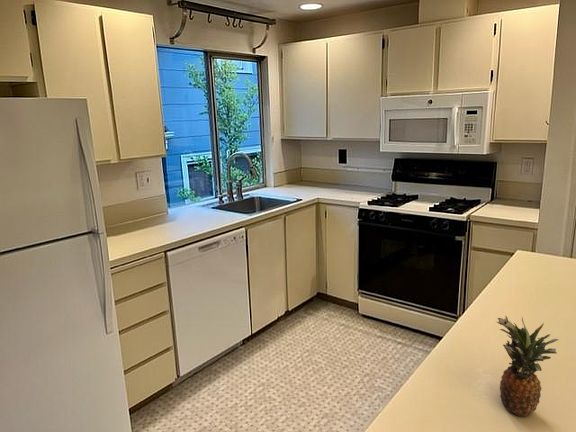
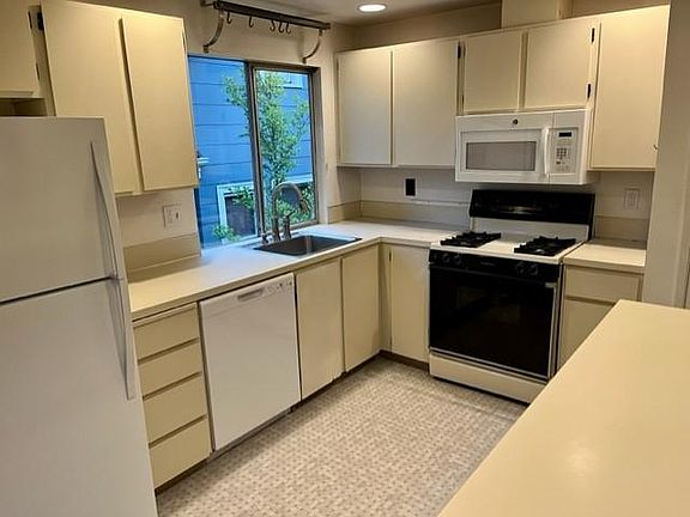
- fruit [495,315,560,417]
